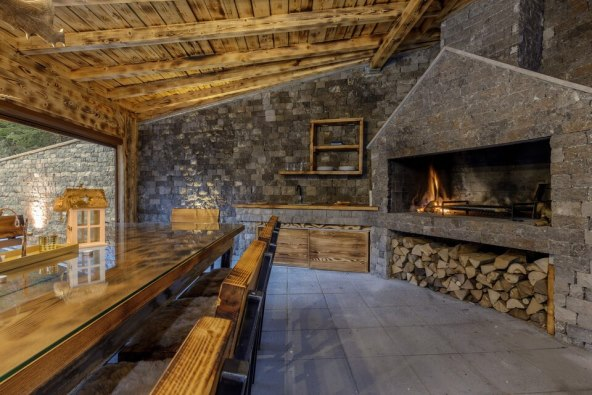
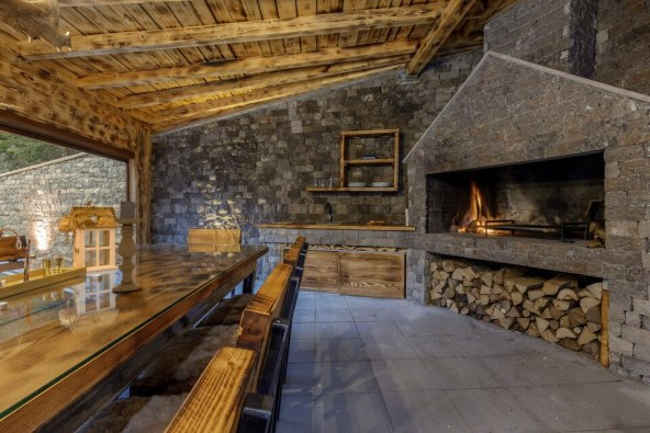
+ candle holder [111,198,142,293]
